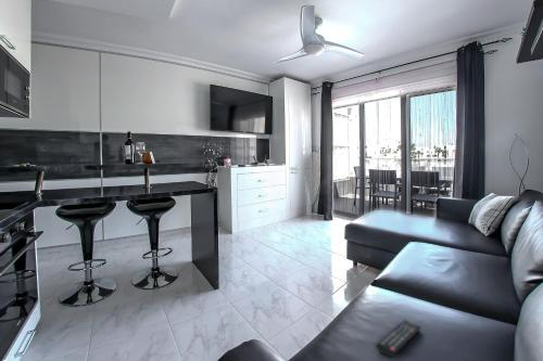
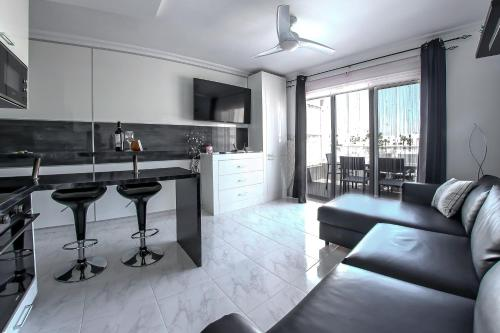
- remote control [376,319,422,358]
